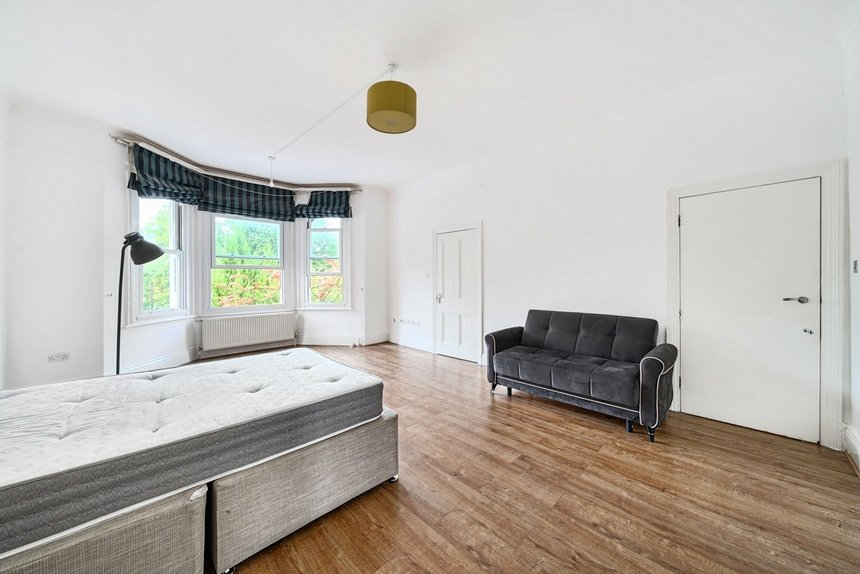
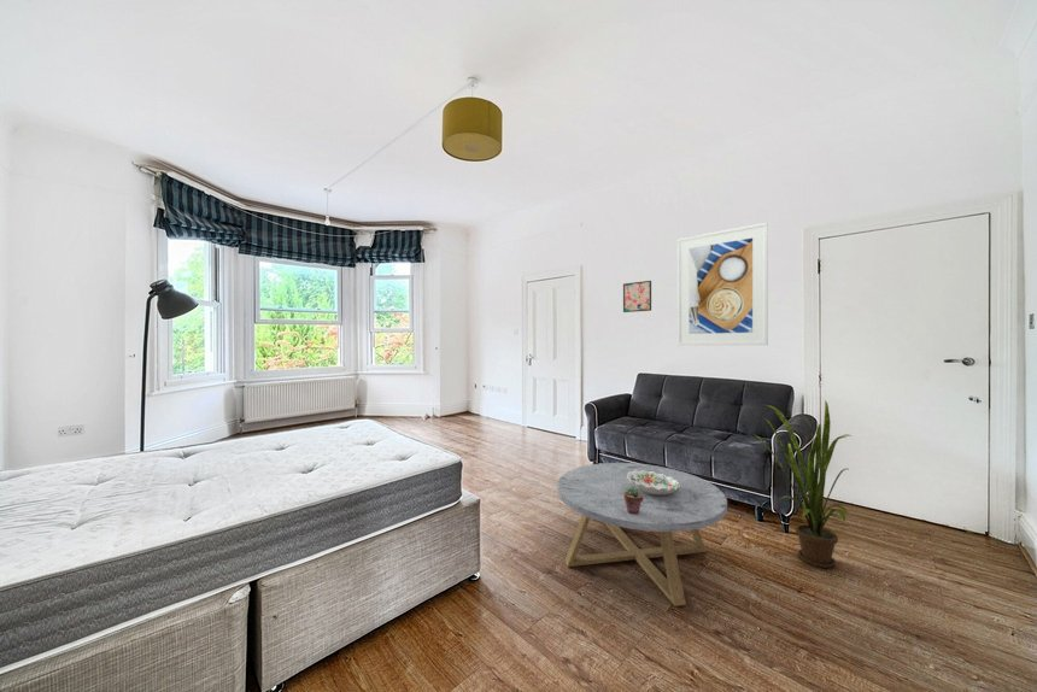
+ coffee table [556,462,728,608]
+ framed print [676,222,769,346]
+ house plant [752,399,851,569]
+ decorative bowl [627,470,680,494]
+ potted succulent [623,487,644,515]
+ wall art [622,280,652,313]
